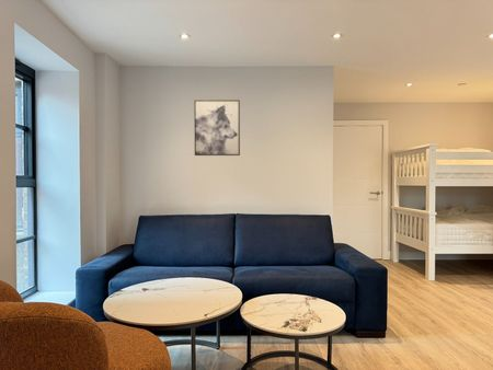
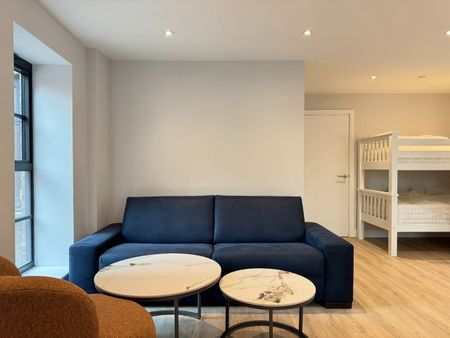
- wall art [193,100,241,157]
